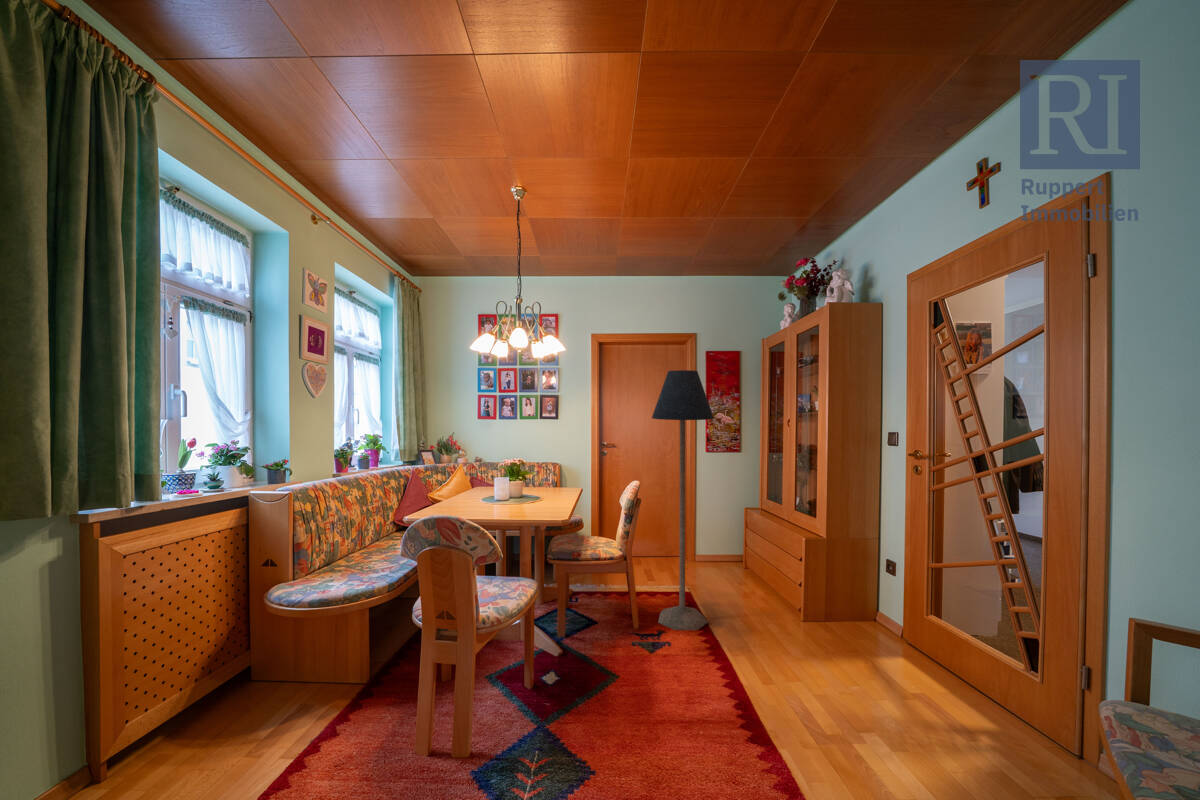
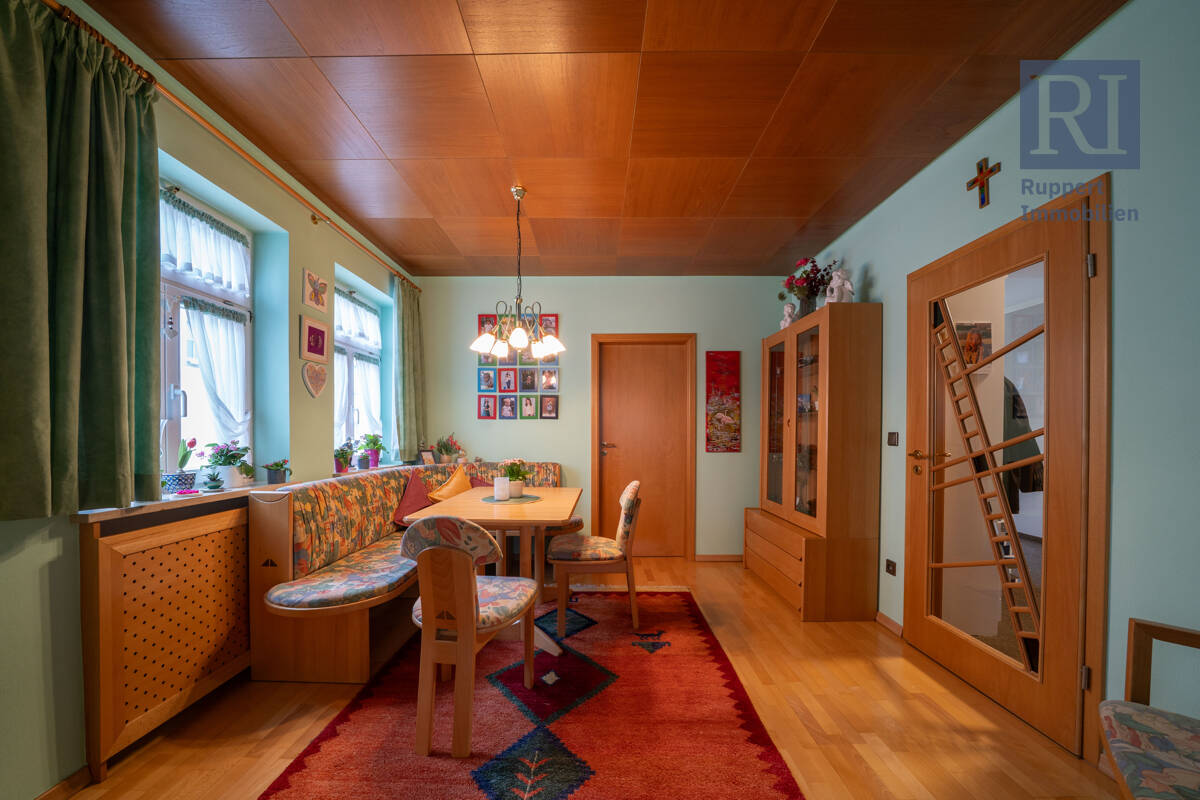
- floor lamp [651,369,715,631]
